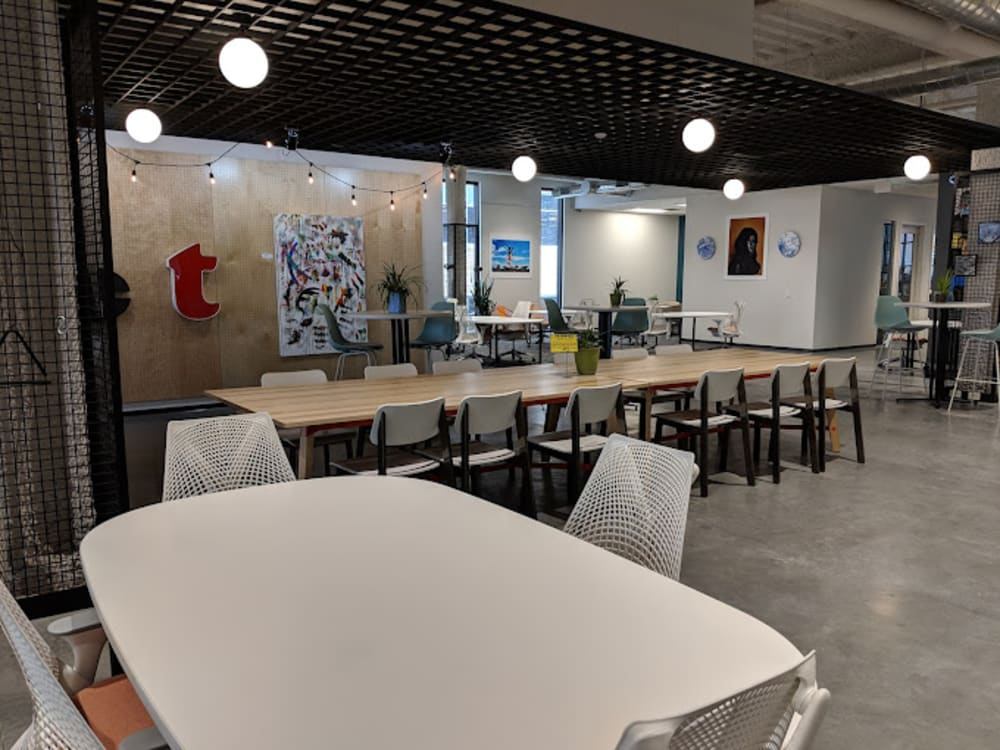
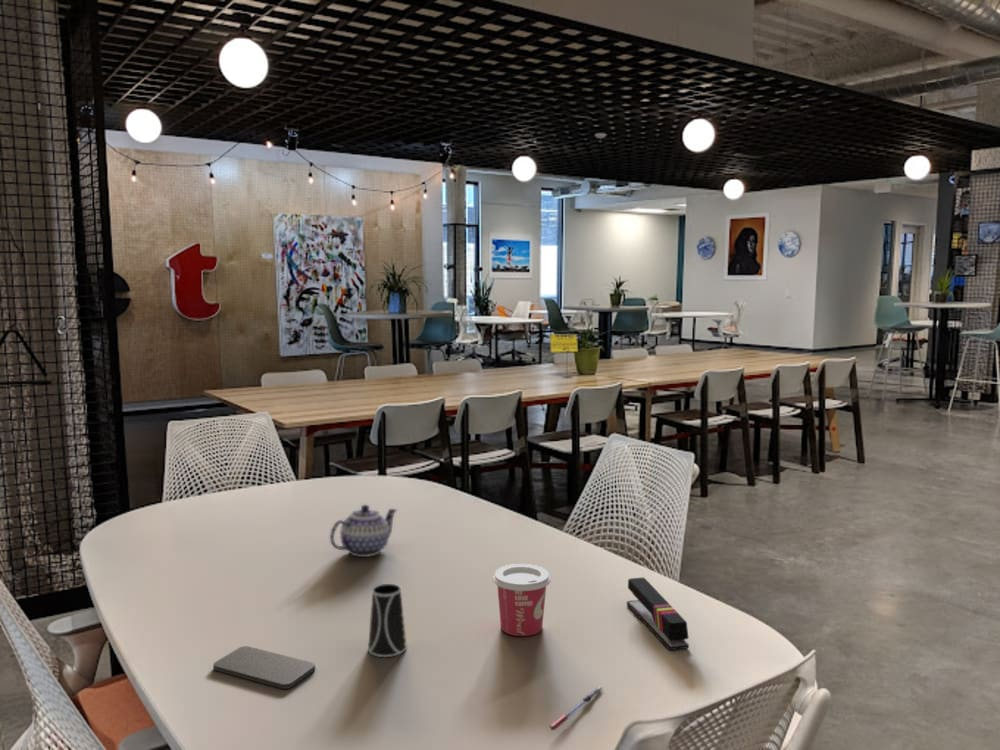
+ smartphone [212,645,316,690]
+ cup [492,563,552,637]
+ pen [548,686,603,731]
+ stapler [626,577,690,651]
+ cup [367,583,408,658]
+ teapot [329,504,398,558]
